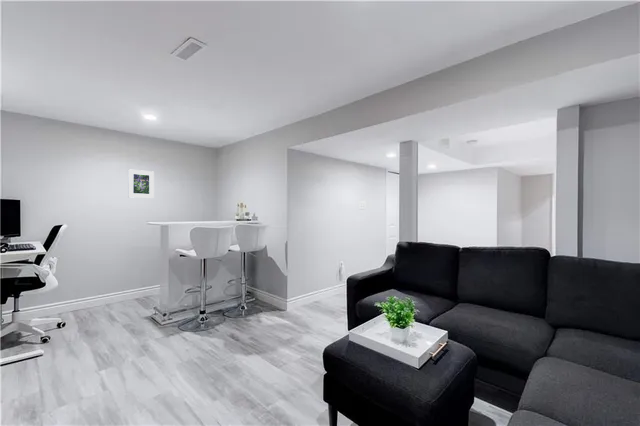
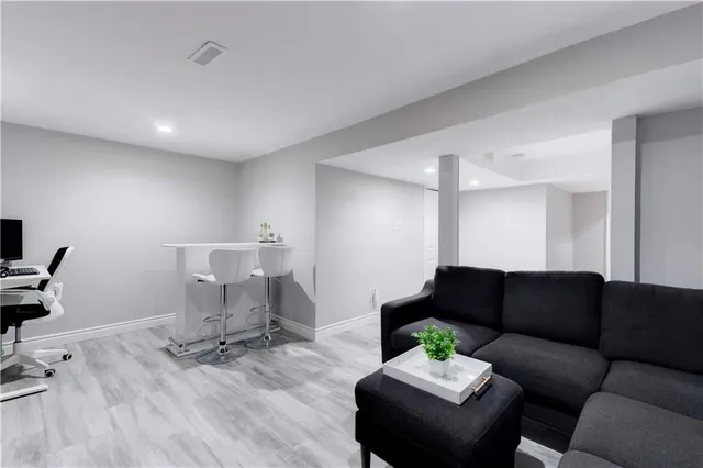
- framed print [127,168,155,199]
